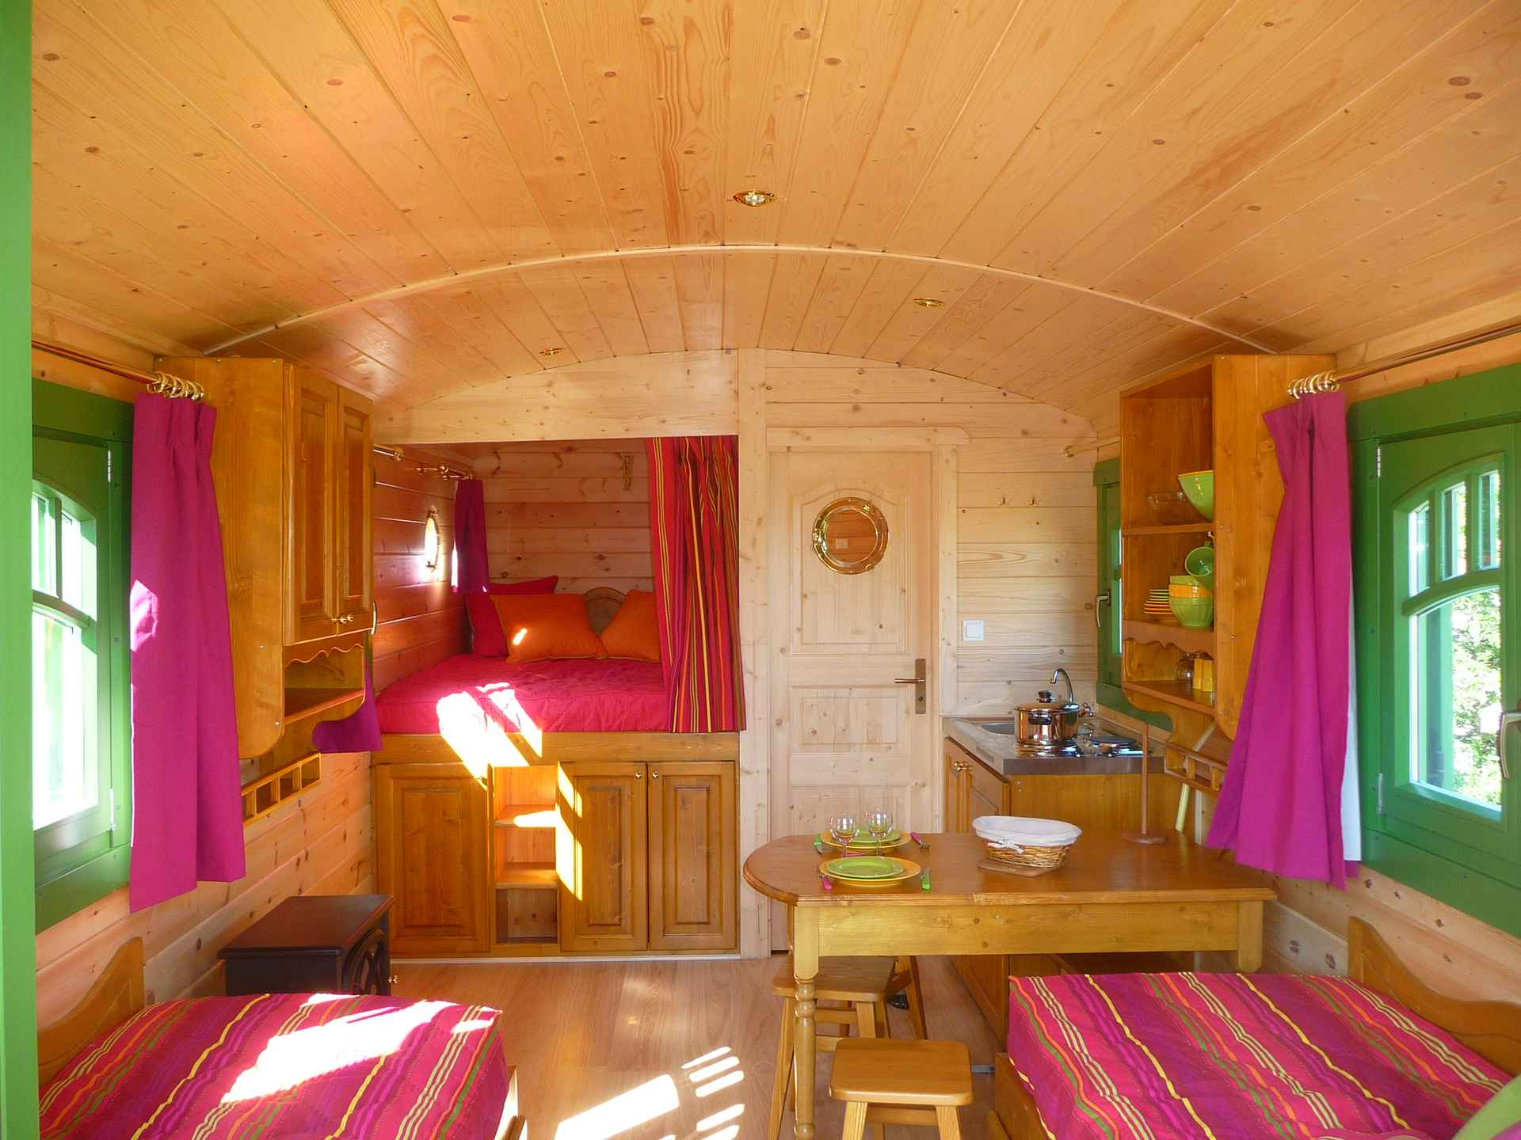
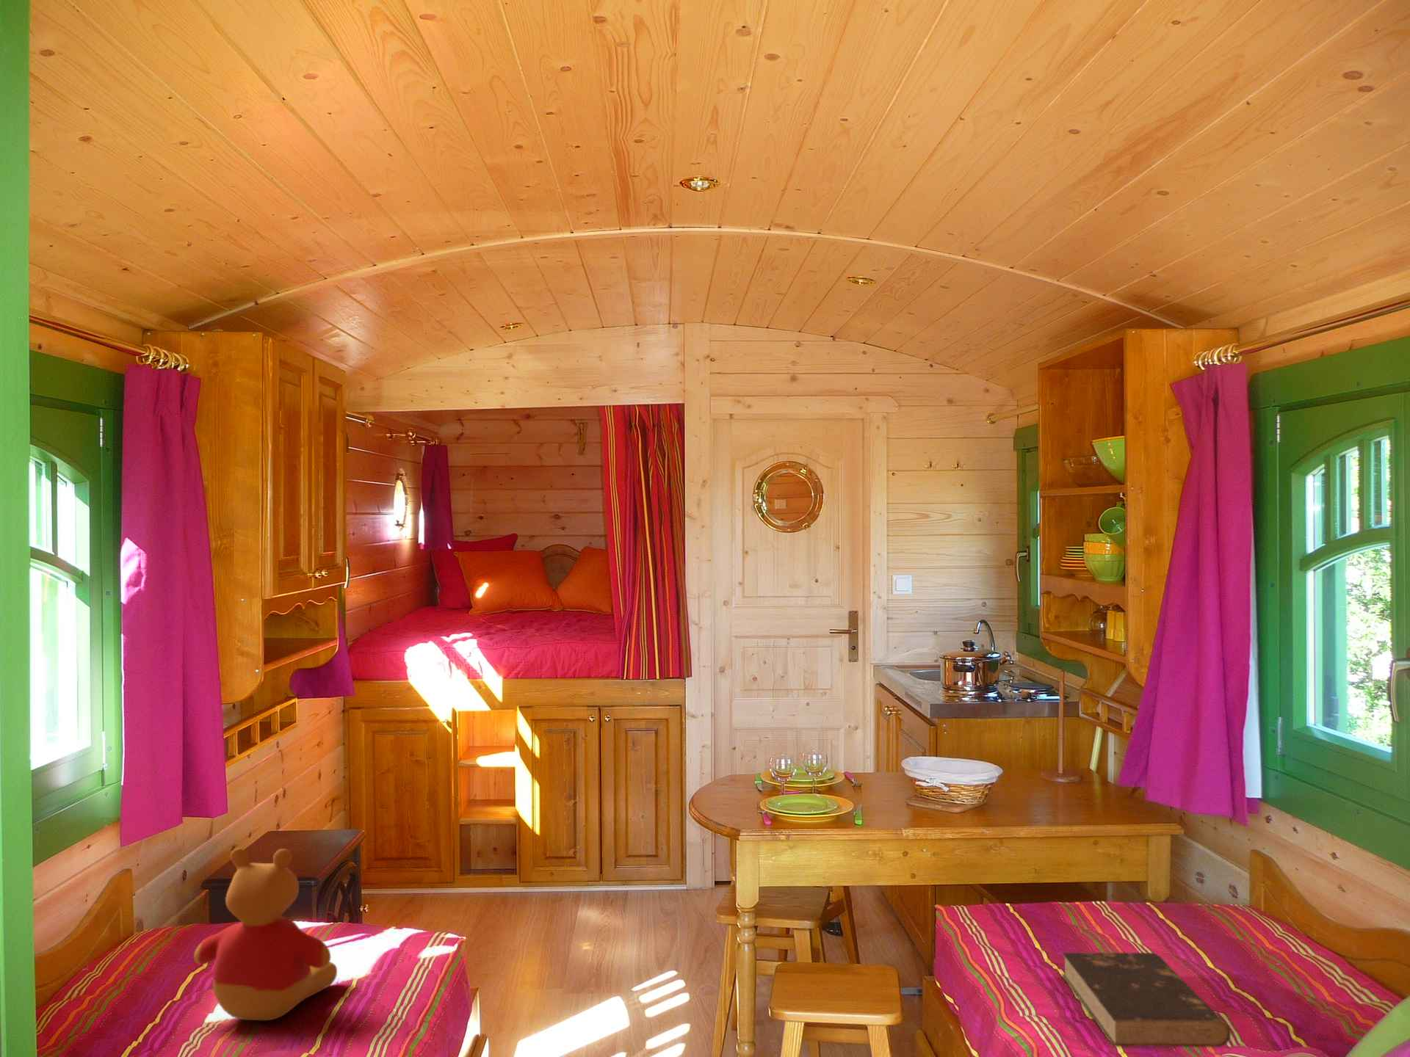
+ book [1061,952,1231,1047]
+ stuffed bear [193,847,338,1021]
